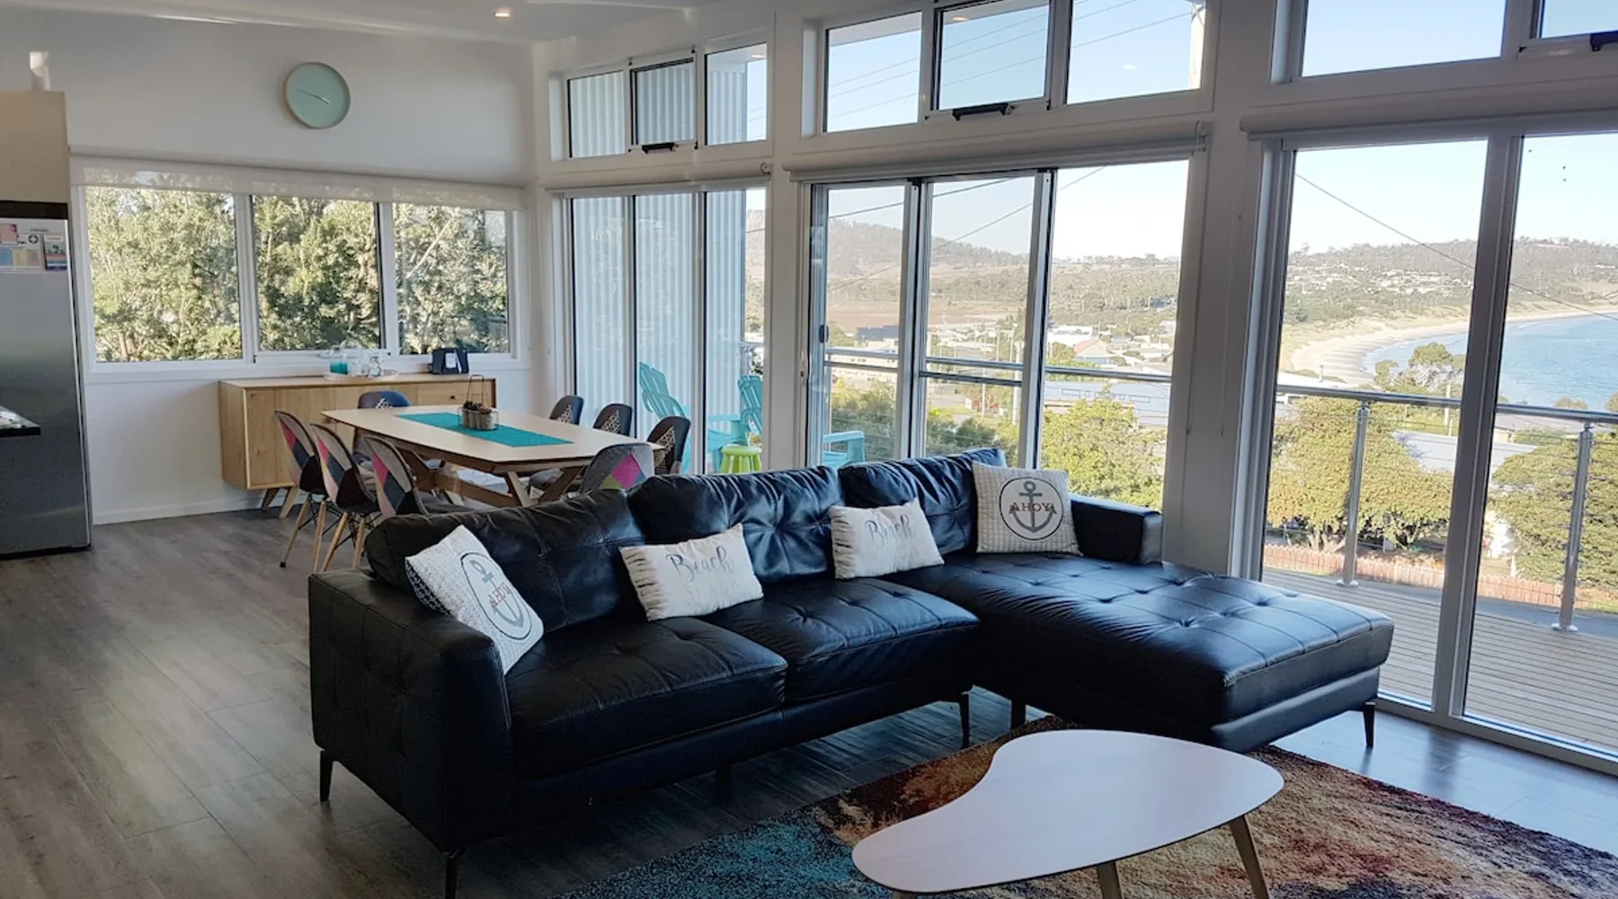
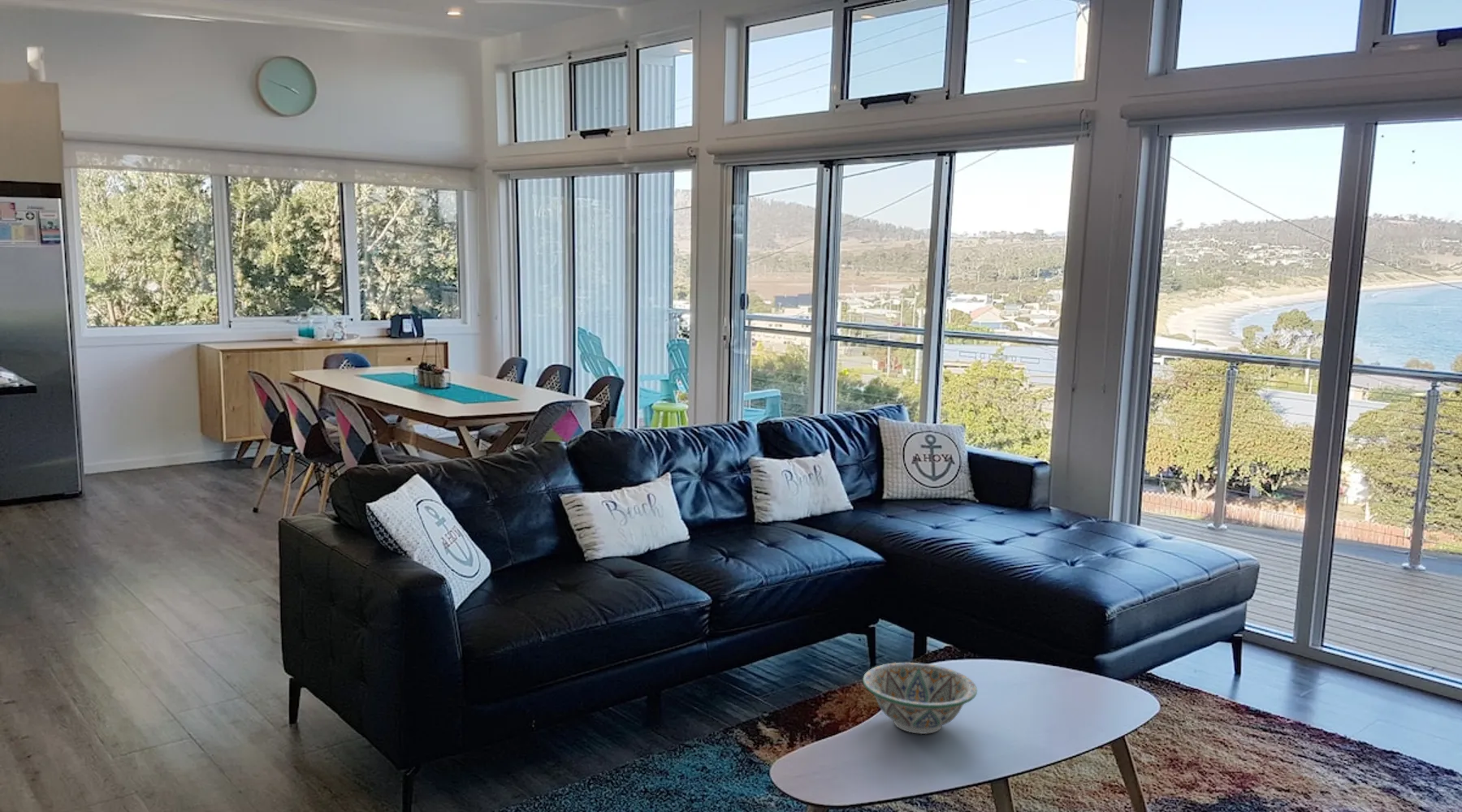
+ decorative bowl [862,662,978,735]
